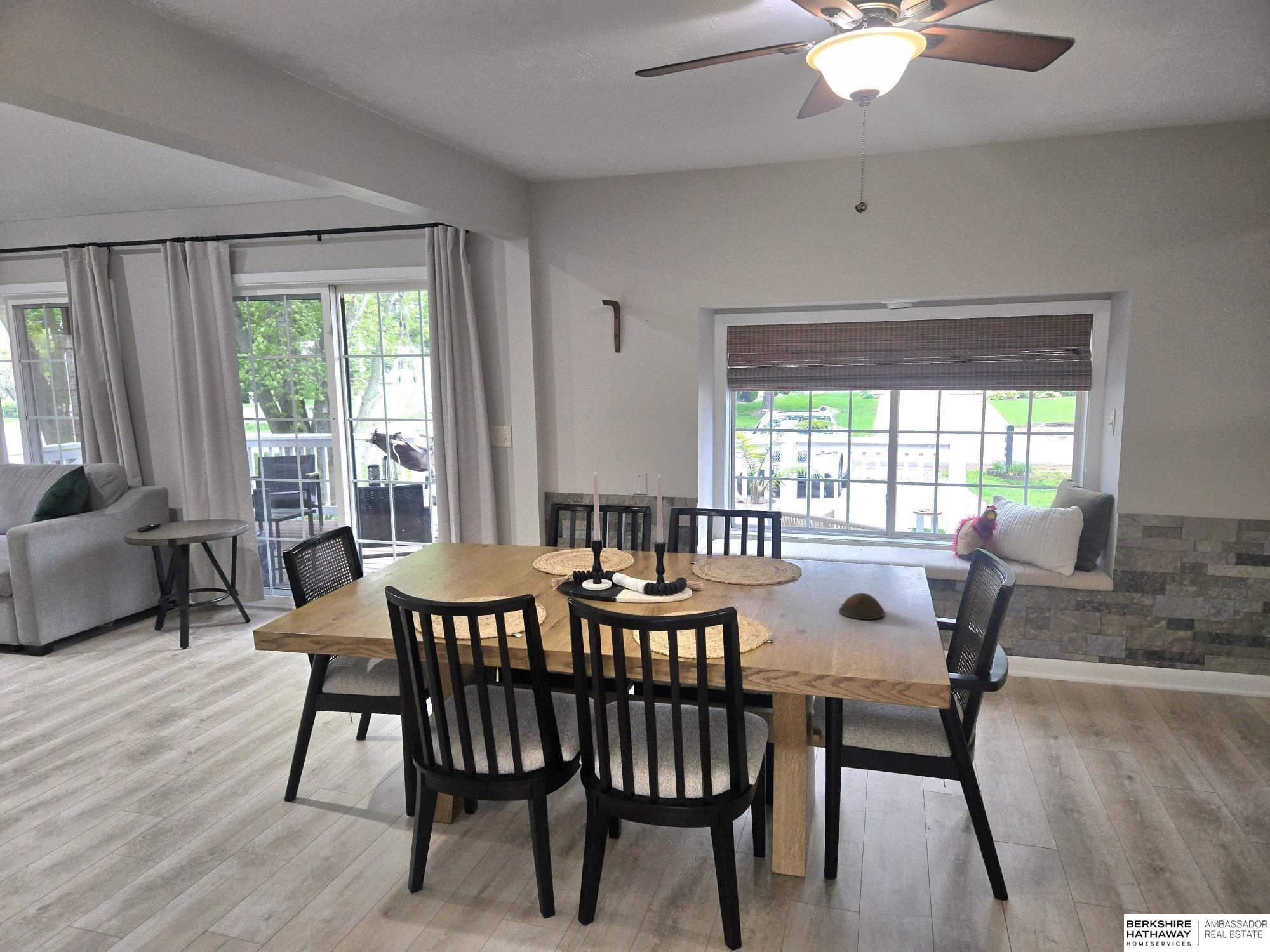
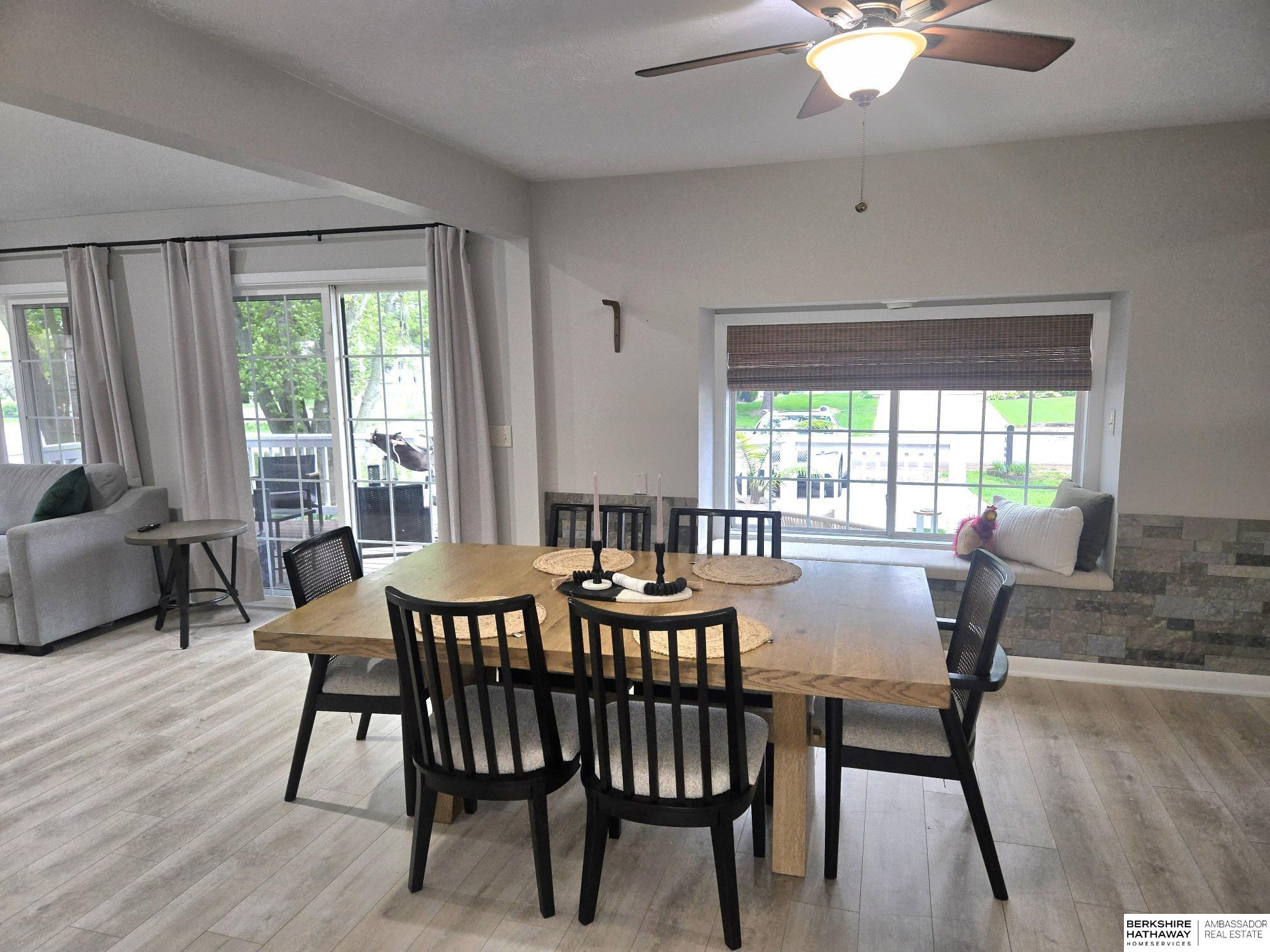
- bowl [839,592,886,620]
